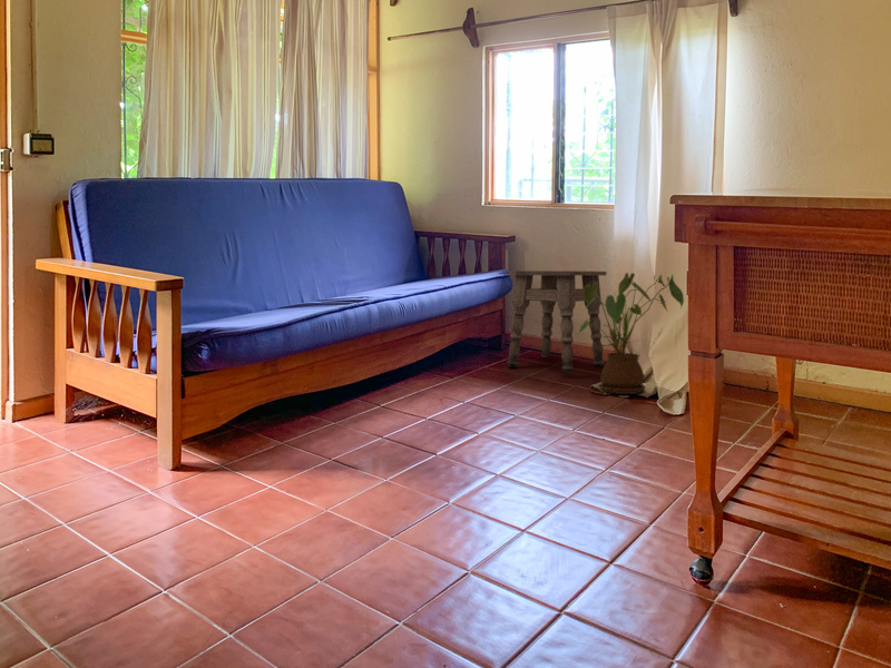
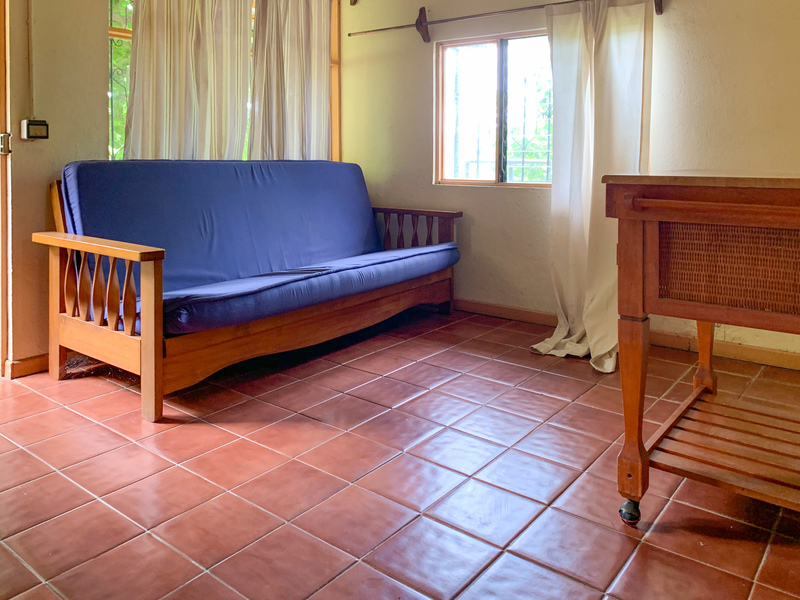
- side table [507,269,607,374]
- house plant [577,272,685,395]
